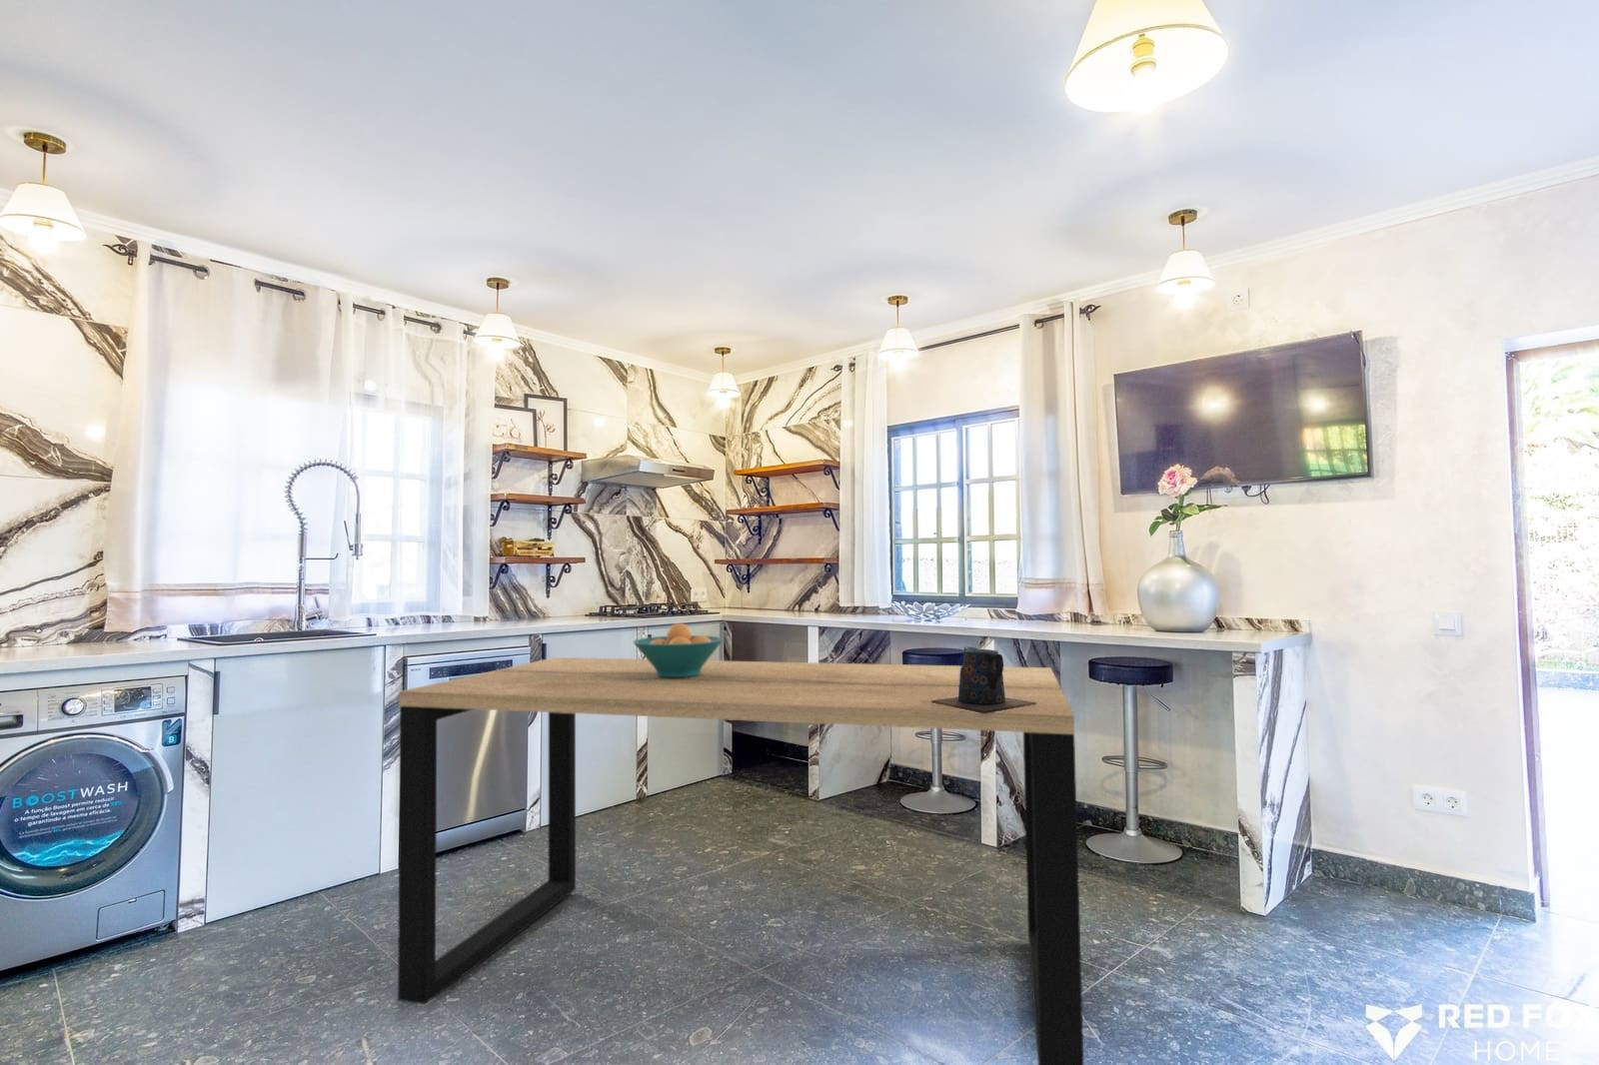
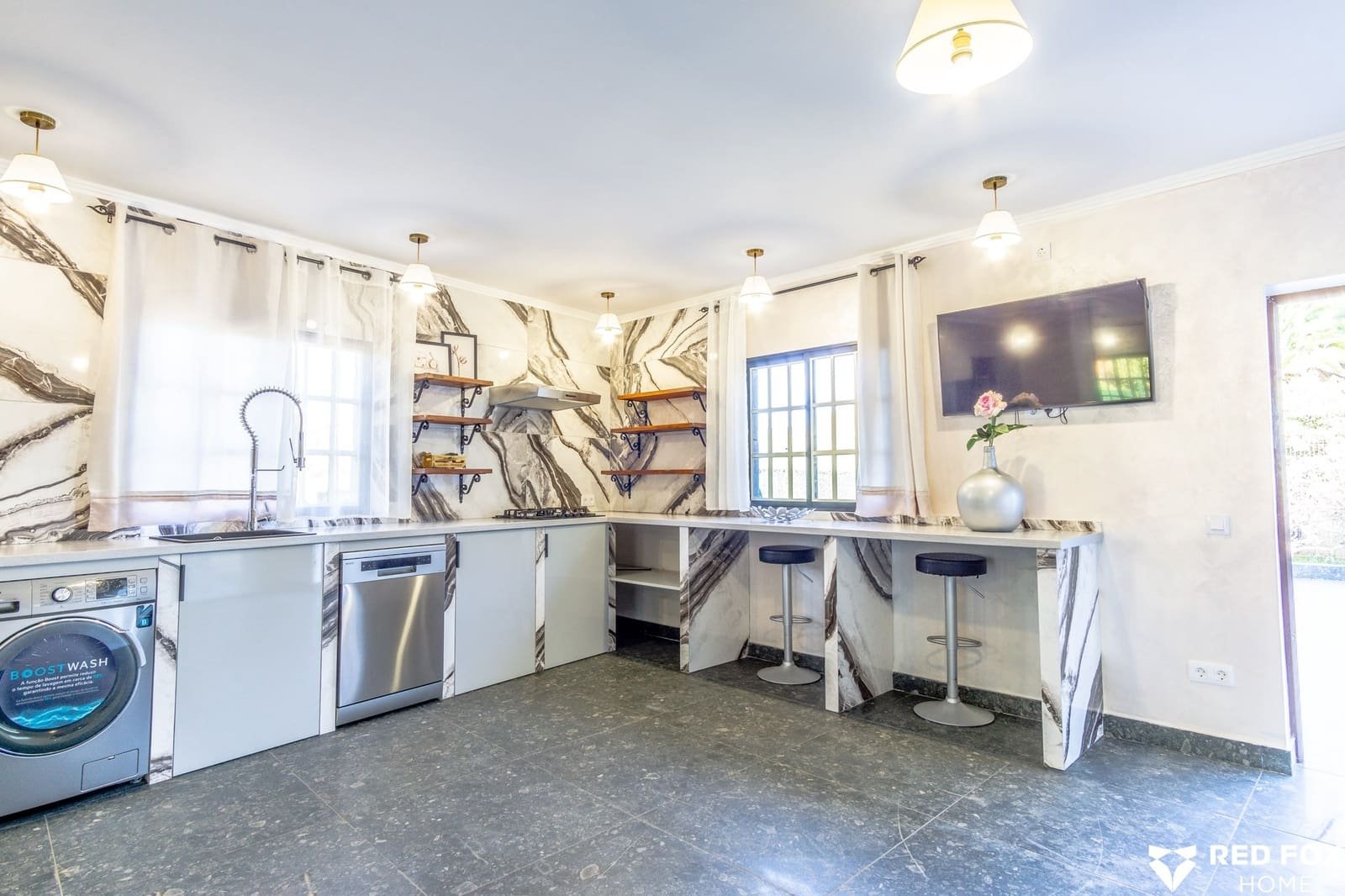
- pitcher [931,647,1037,714]
- dining table [397,656,1084,1065]
- fruit bowl [631,623,724,679]
